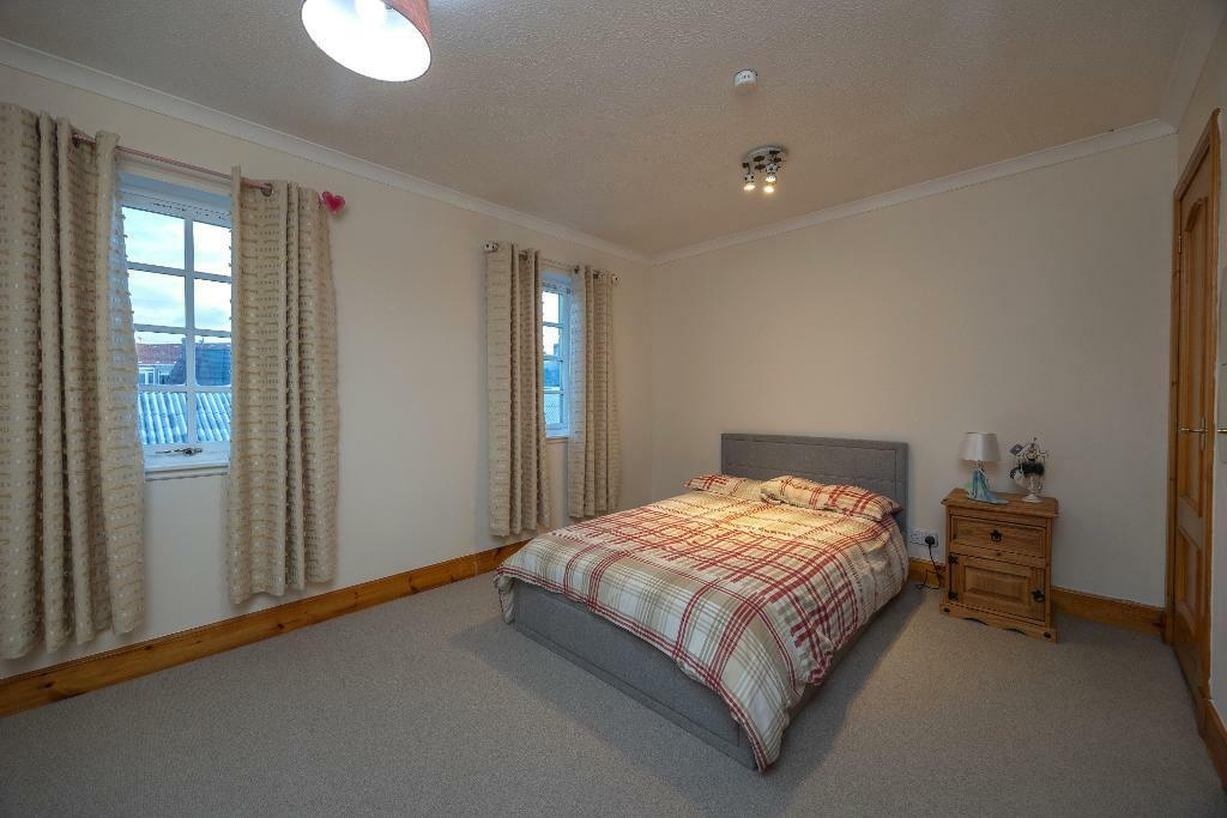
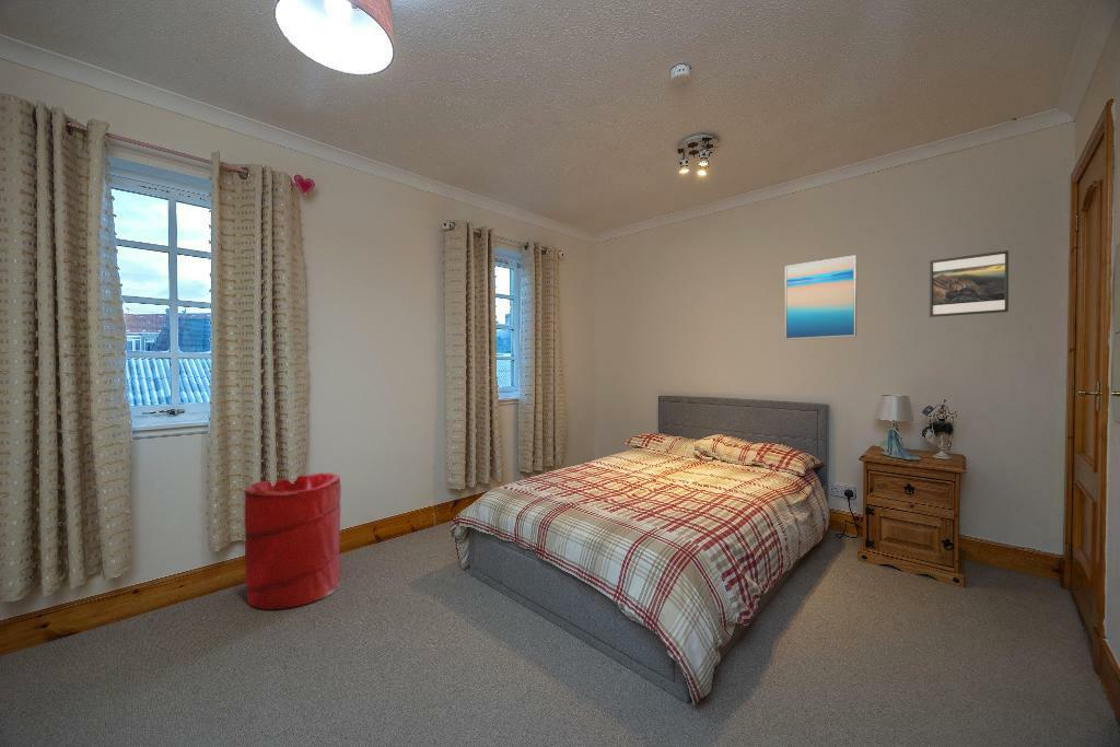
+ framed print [929,249,1010,318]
+ laundry hamper [244,471,342,611]
+ wall art [784,255,858,341]
